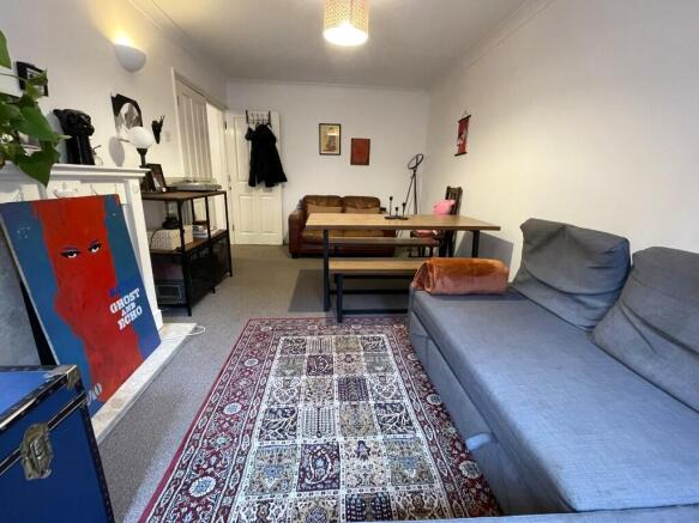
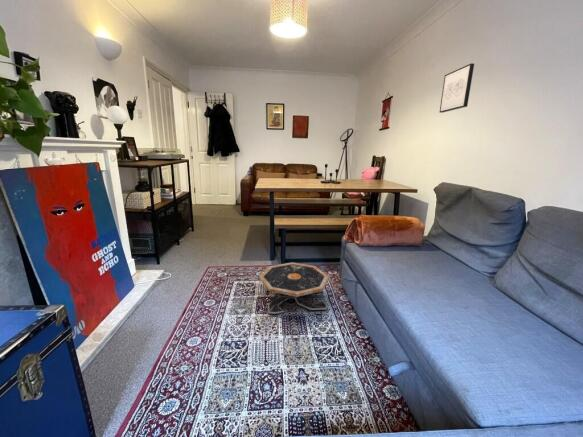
+ wall art [438,62,475,114]
+ side table [258,261,330,315]
